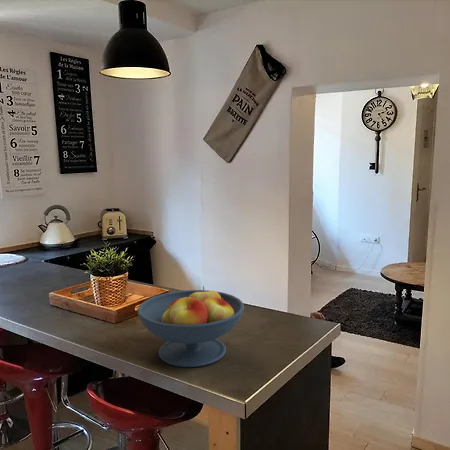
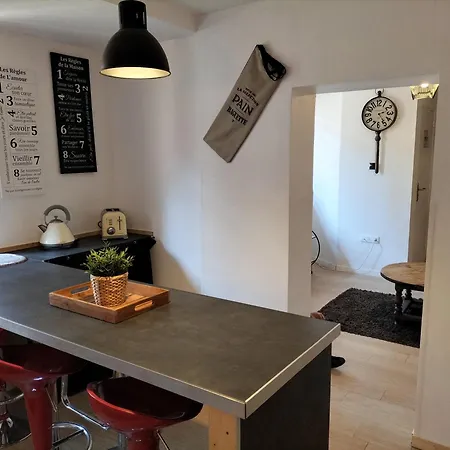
- fruit bowl [136,285,245,368]
